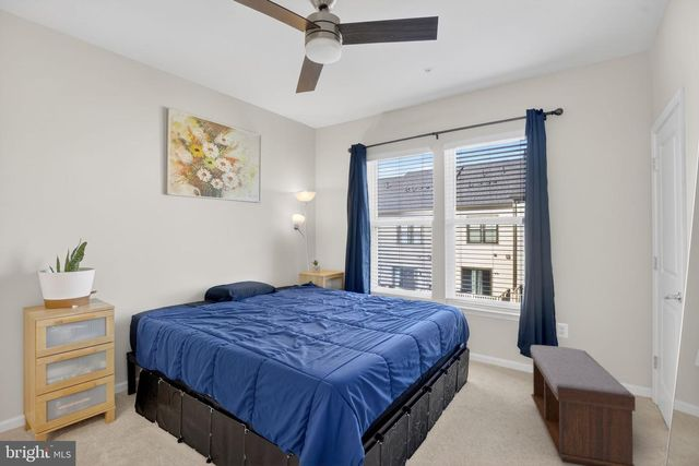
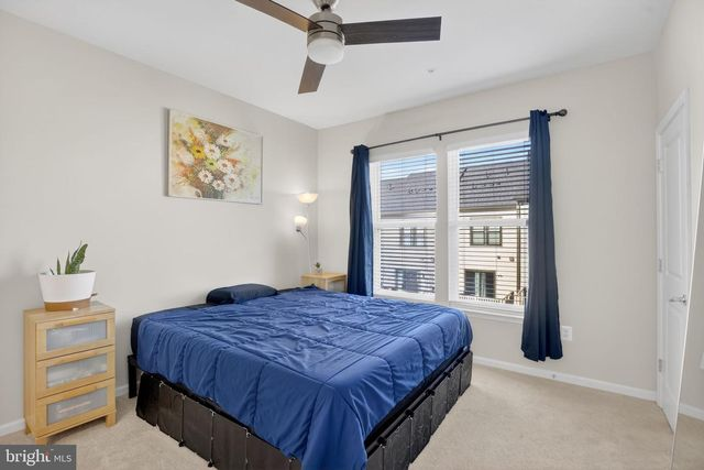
- bench [530,344,637,466]
